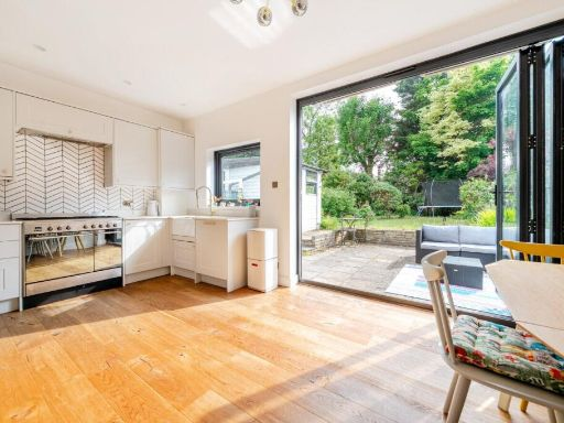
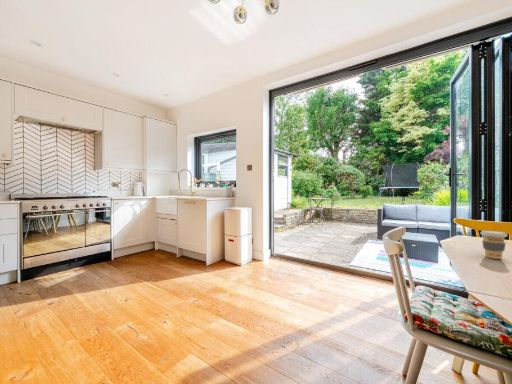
+ coffee cup [479,230,508,260]
